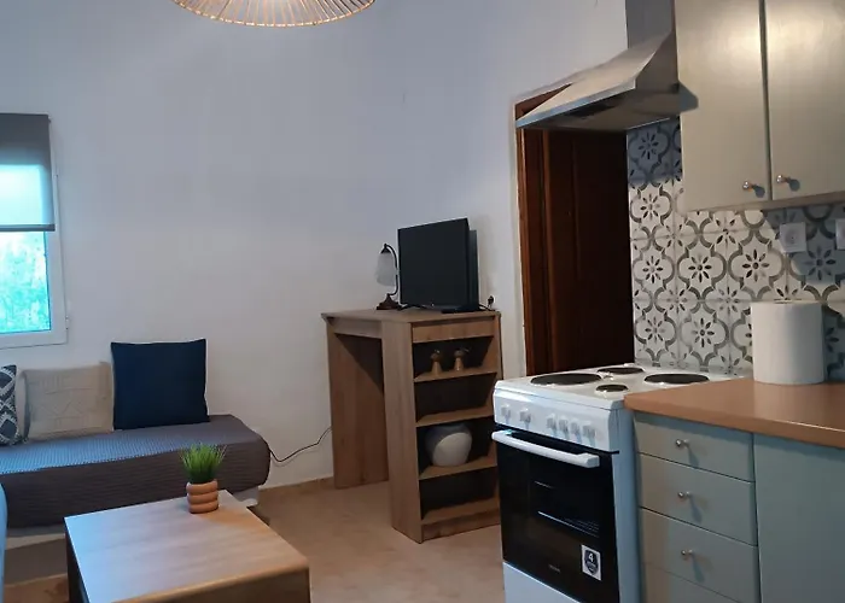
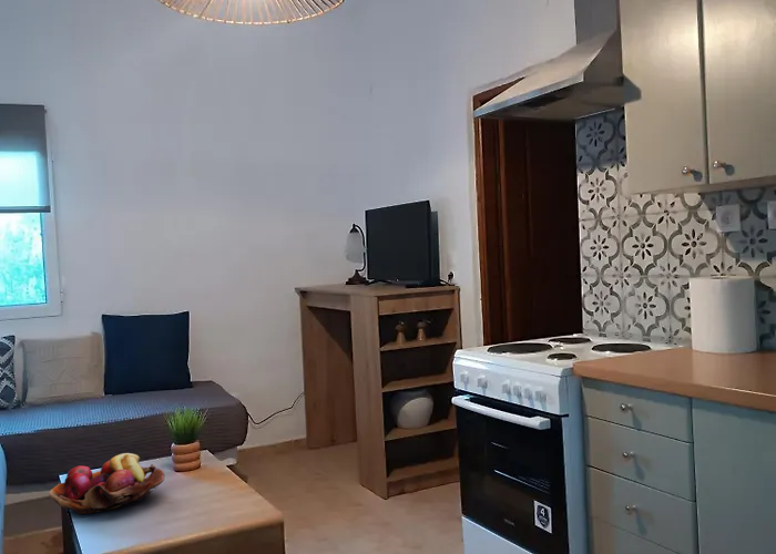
+ fruit basket [48,452,166,514]
